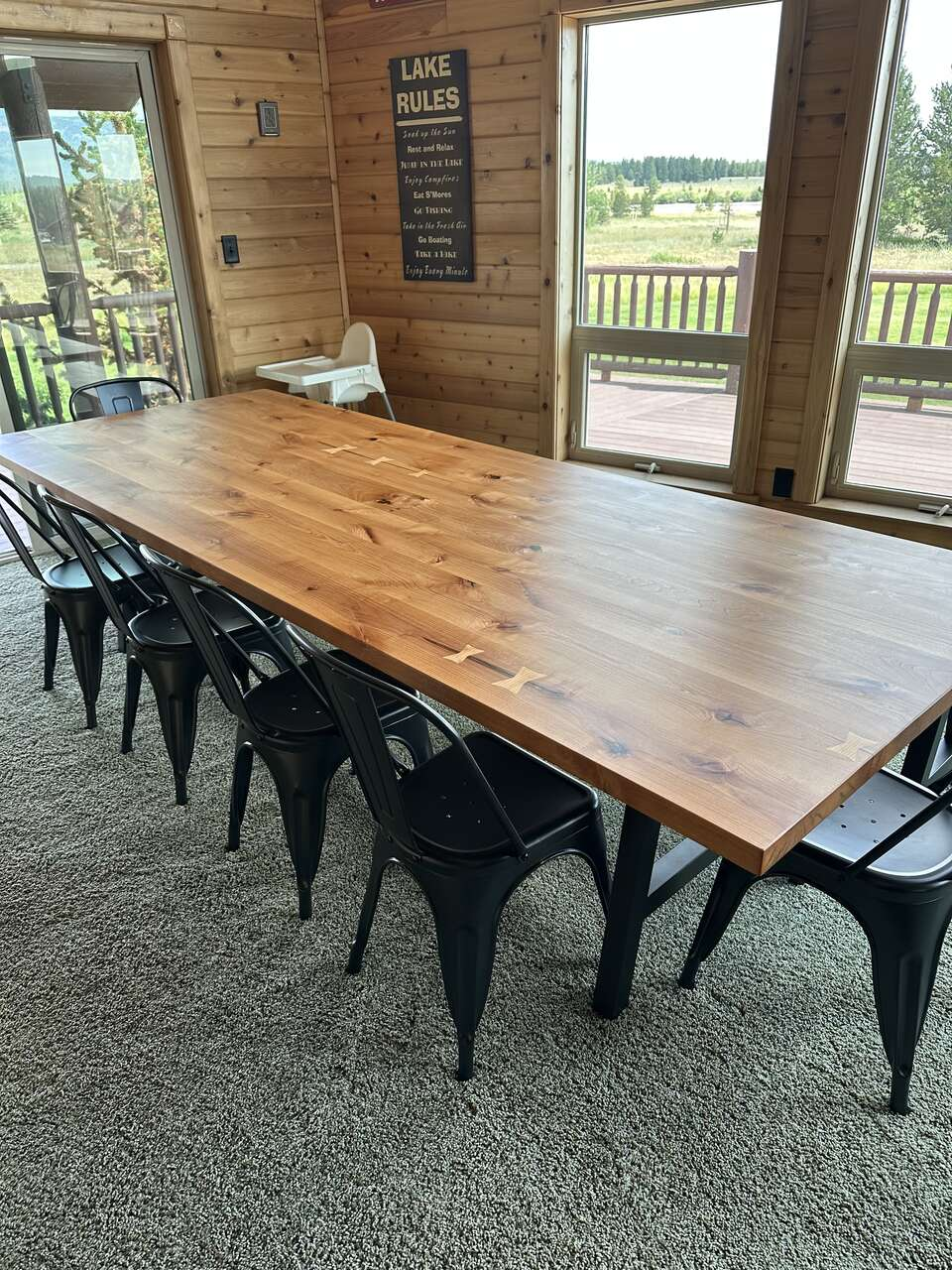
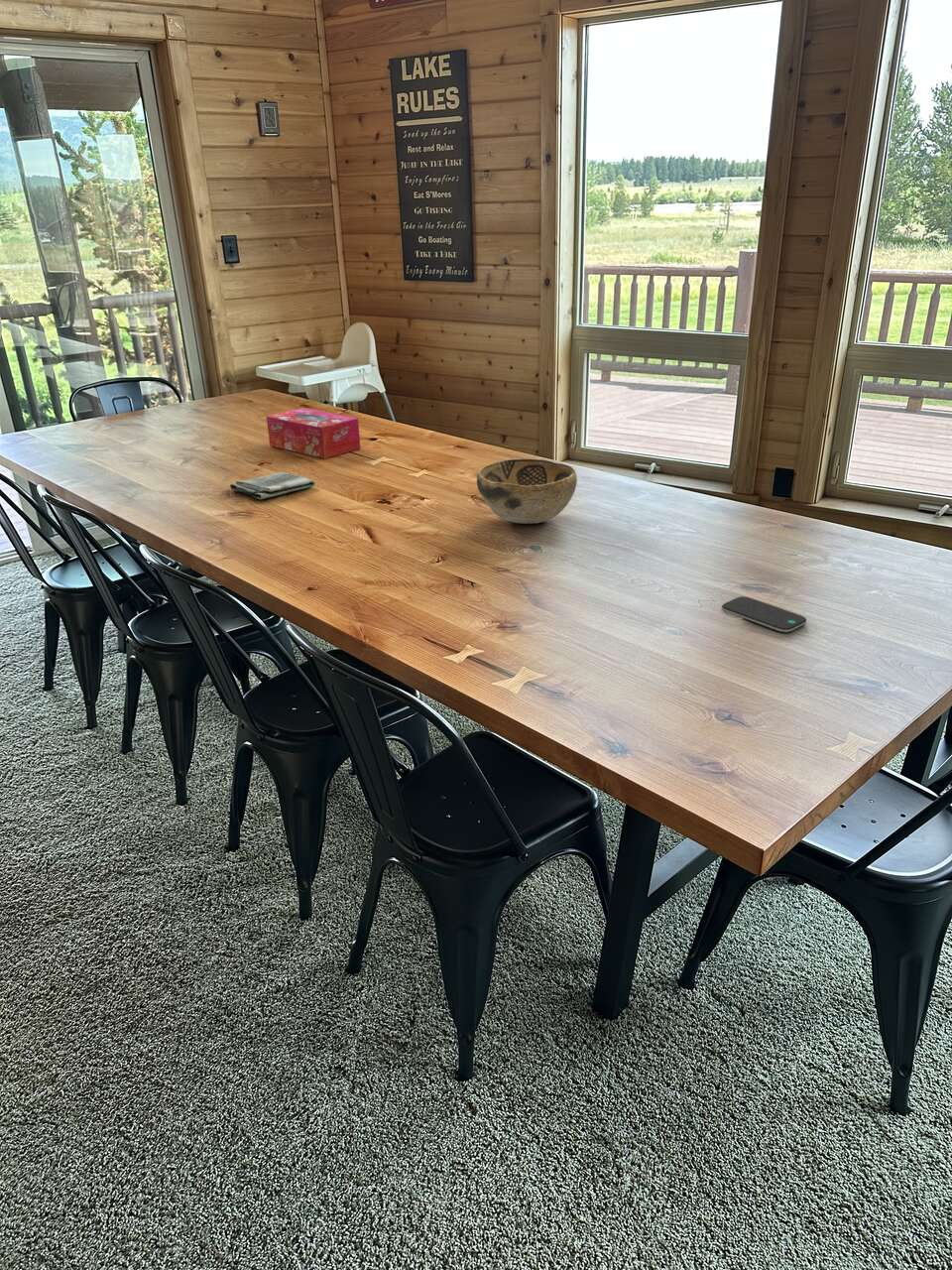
+ tissue box [266,407,362,459]
+ smartphone [721,595,807,634]
+ decorative bowl [476,457,578,525]
+ dish towel [229,470,316,500]
